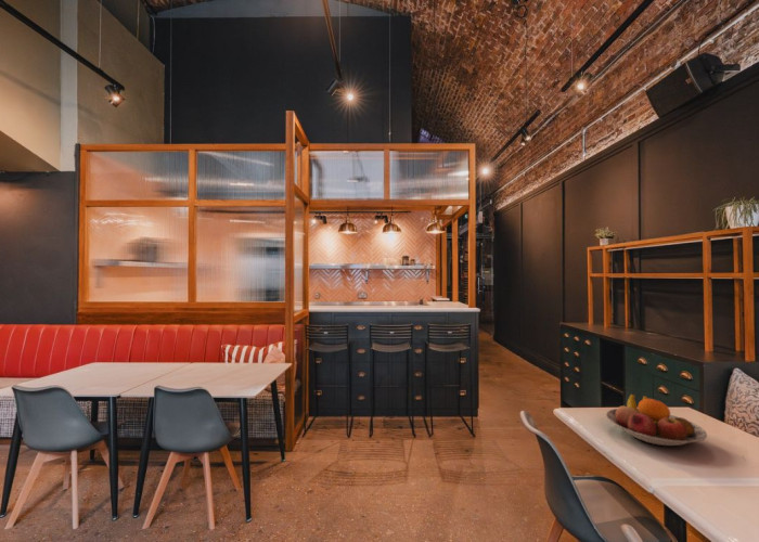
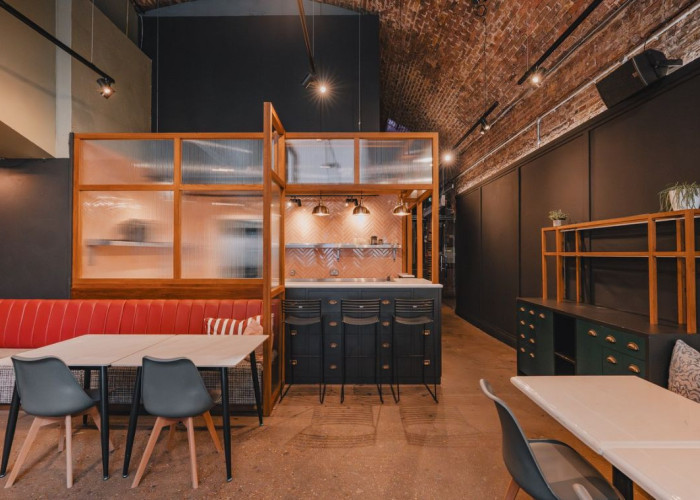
- fruit bowl [605,392,708,447]
